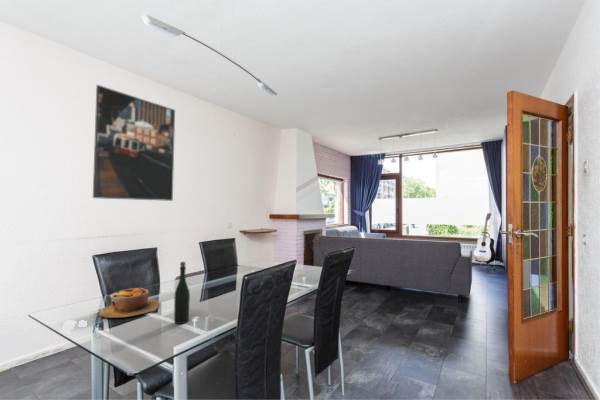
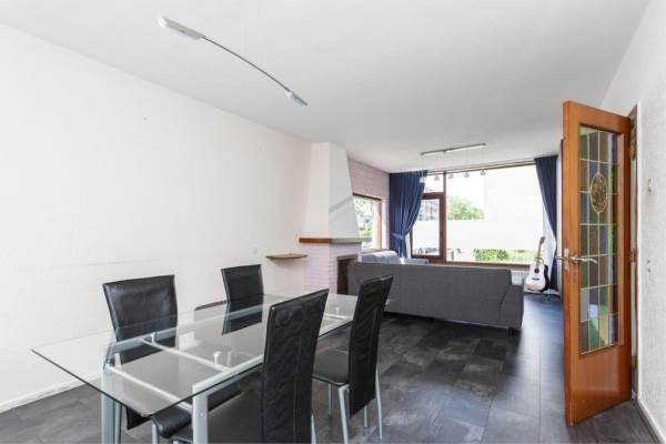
- bowl [98,287,160,319]
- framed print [92,84,176,202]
- bottle [173,261,191,325]
